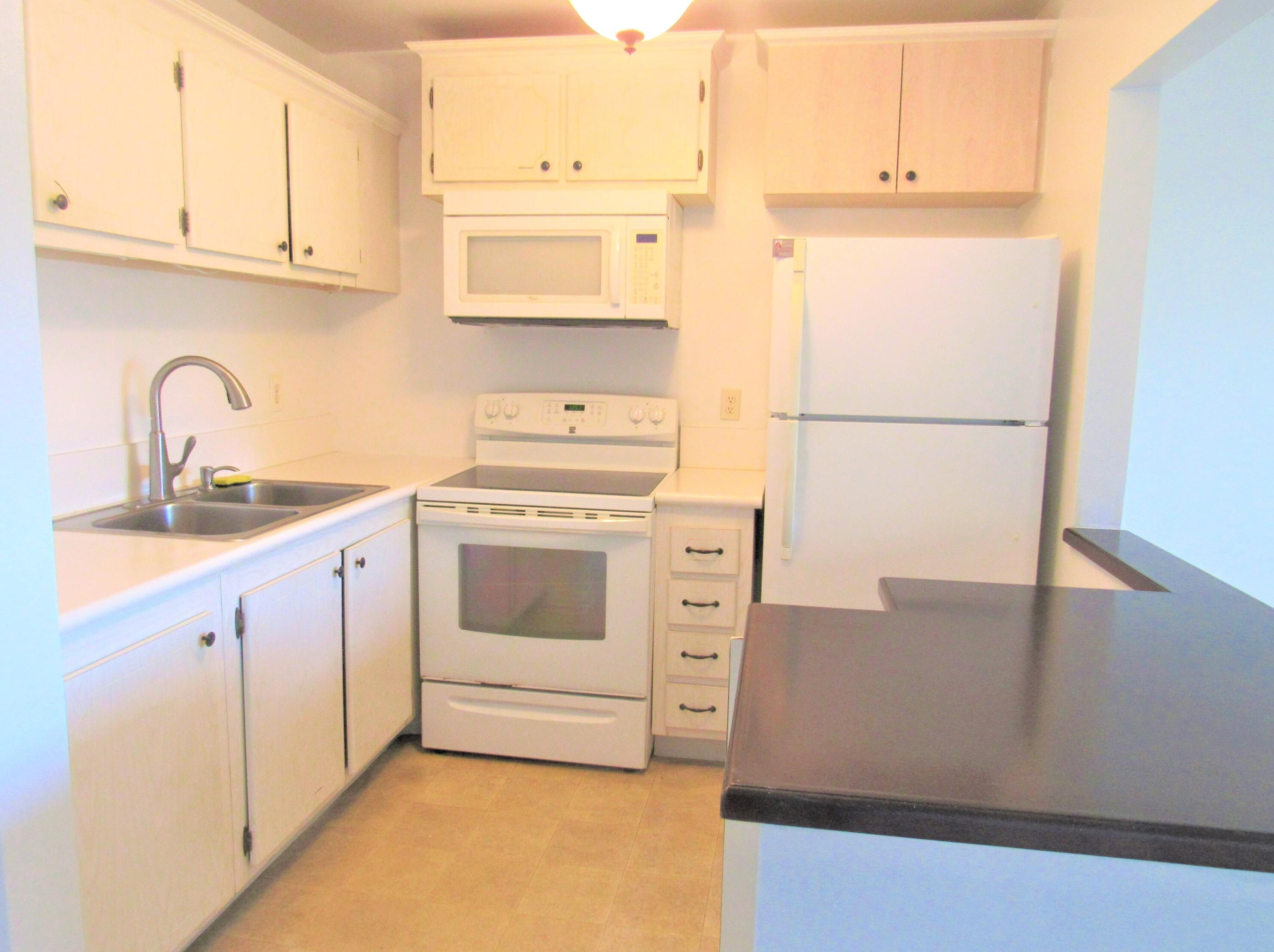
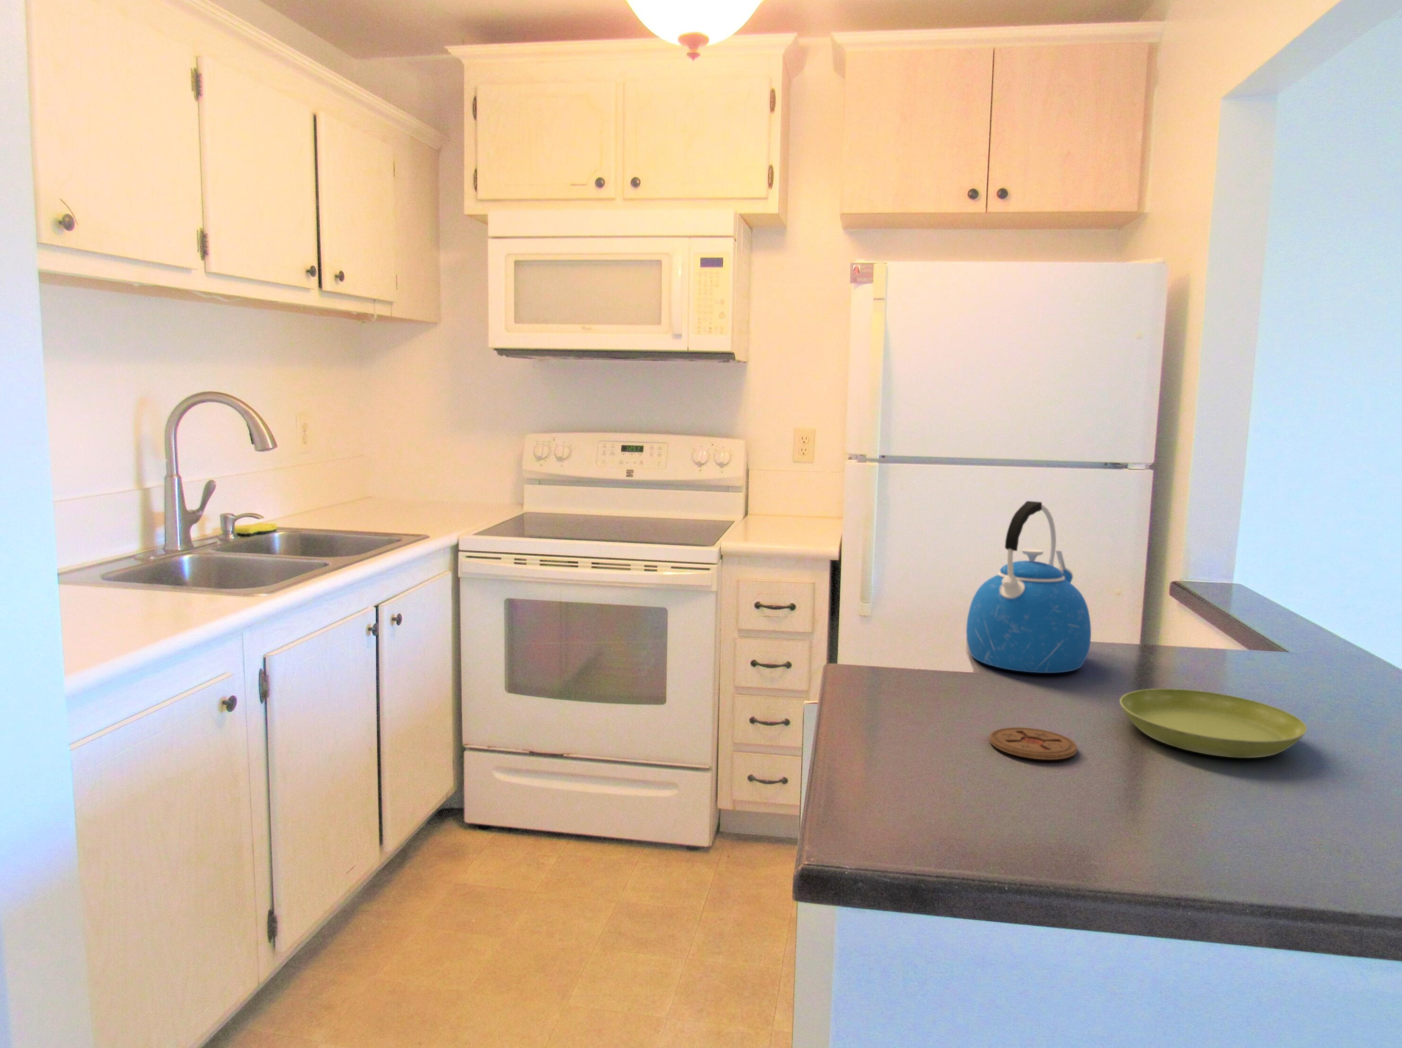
+ kettle [965,501,1092,674]
+ saucer [1119,688,1307,758]
+ coaster [988,727,1077,761]
